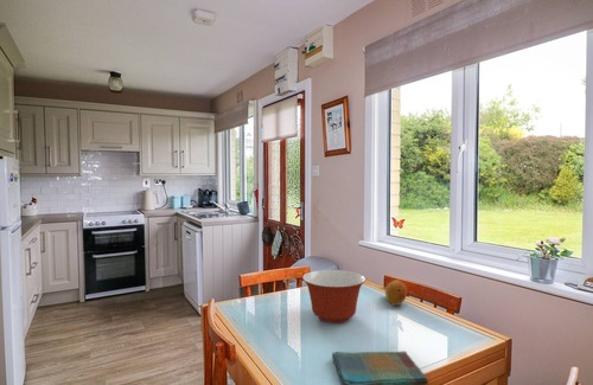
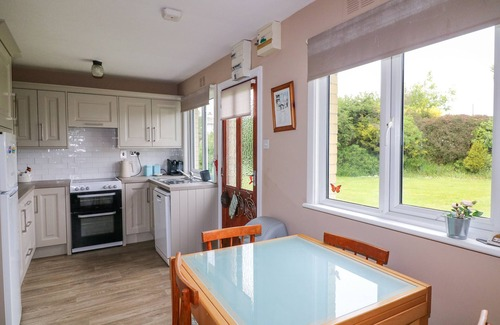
- dish towel [331,351,429,385]
- mixing bowl [301,269,366,323]
- fruit [384,280,408,306]
